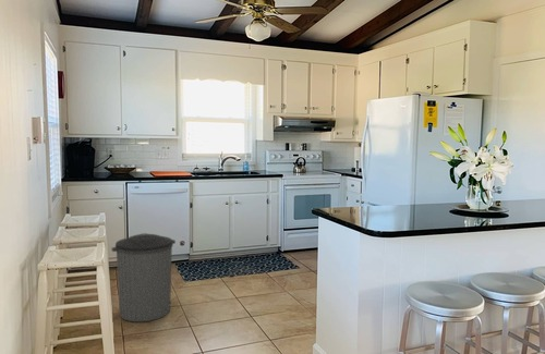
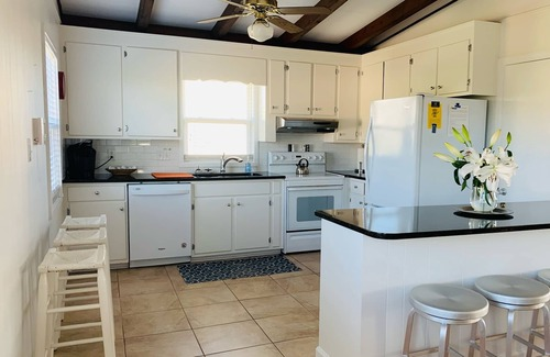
- trash can [111,232,177,322]
